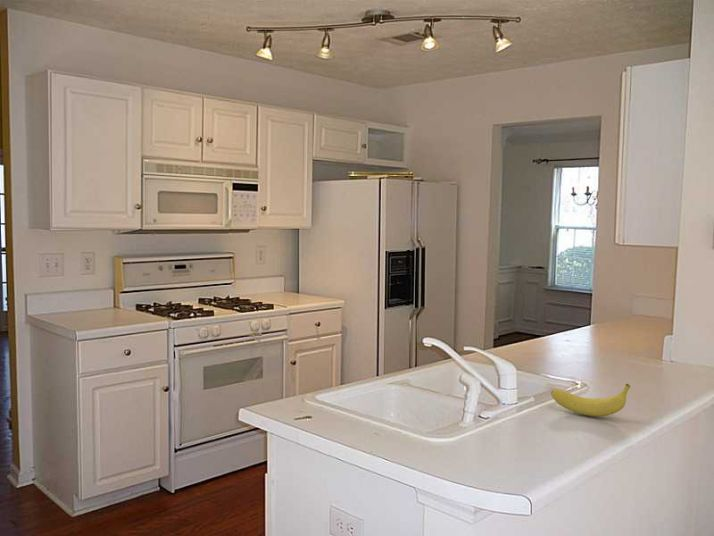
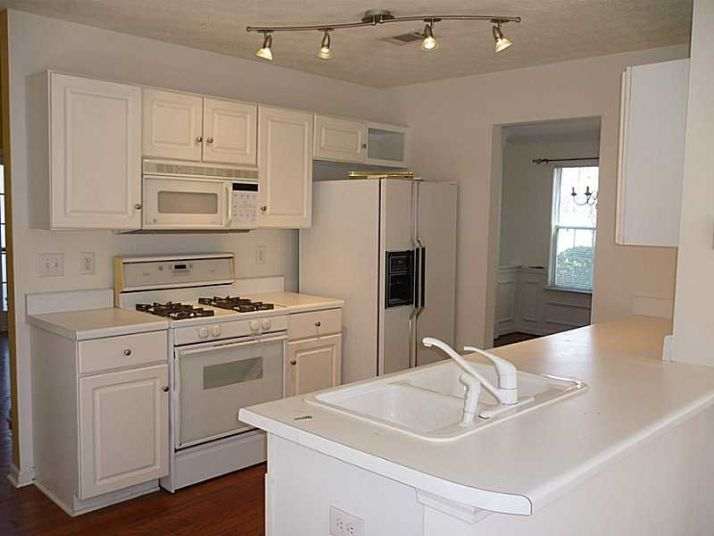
- fruit [550,383,631,417]
